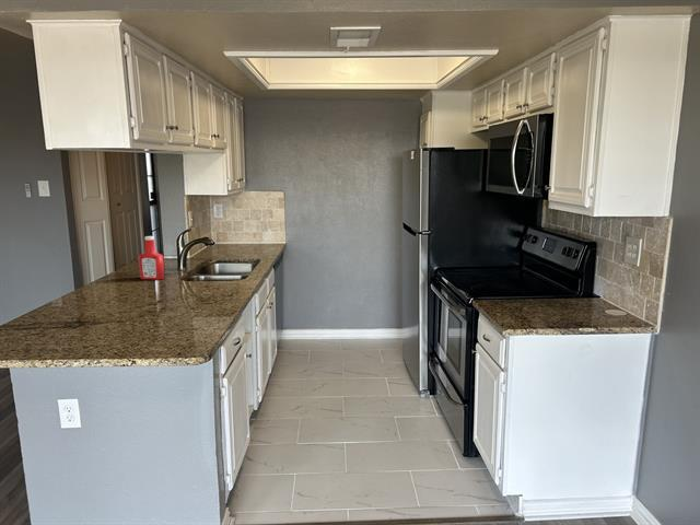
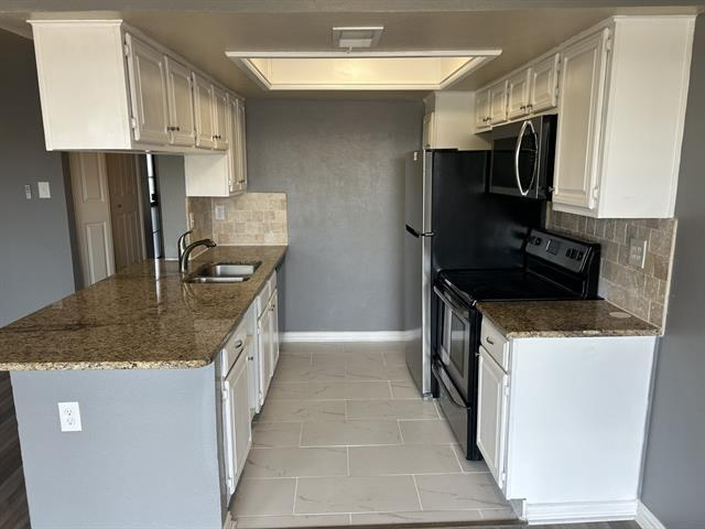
- soap bottle [138,235,165,281]
